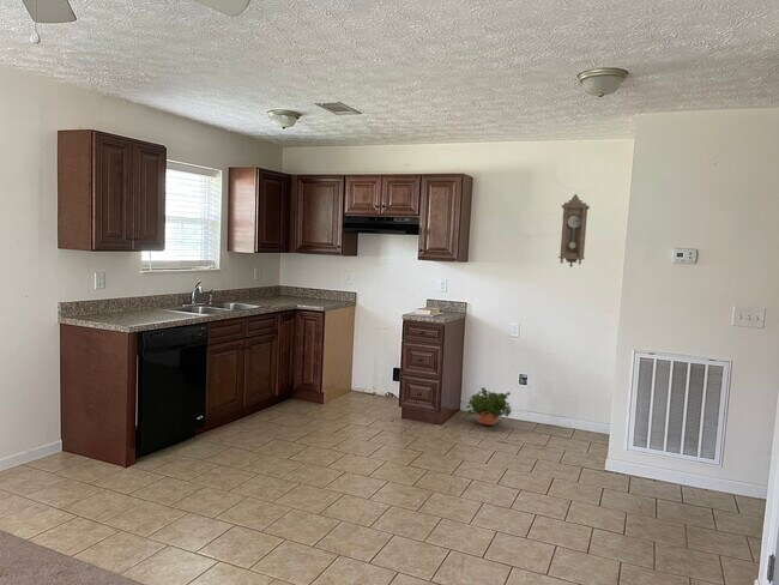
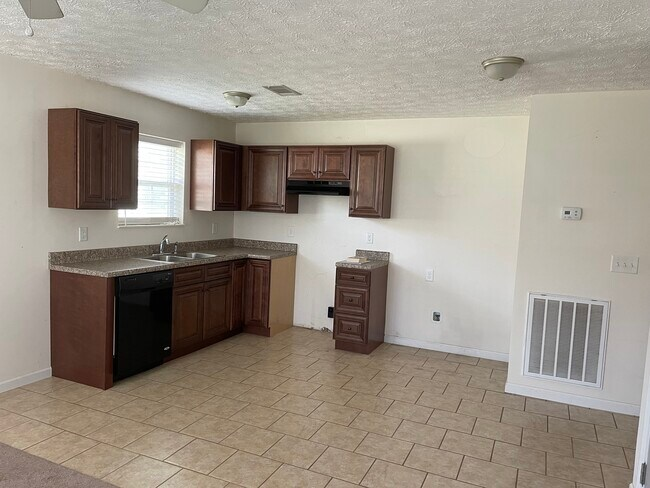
- potted plant [464,386,513,430]
- pendulum clock [557,193,591,269]
